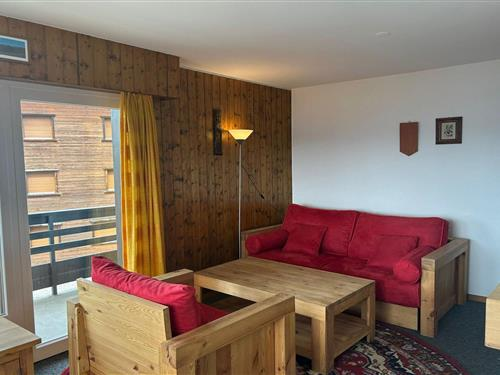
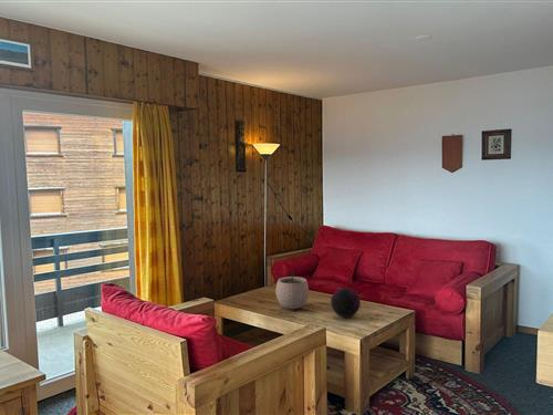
+ plant pot [274,269,310,310]
+ decorative orb [330,287,362,319]
